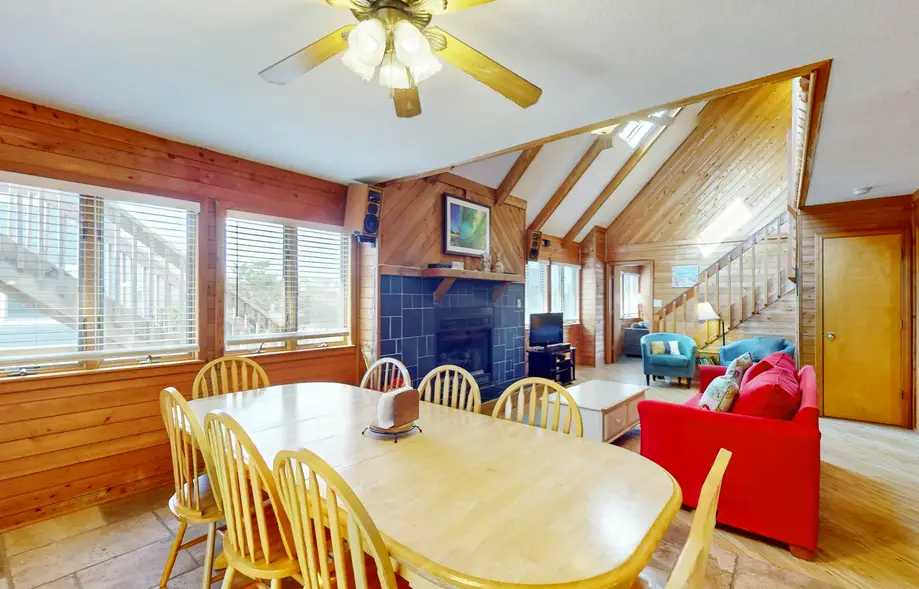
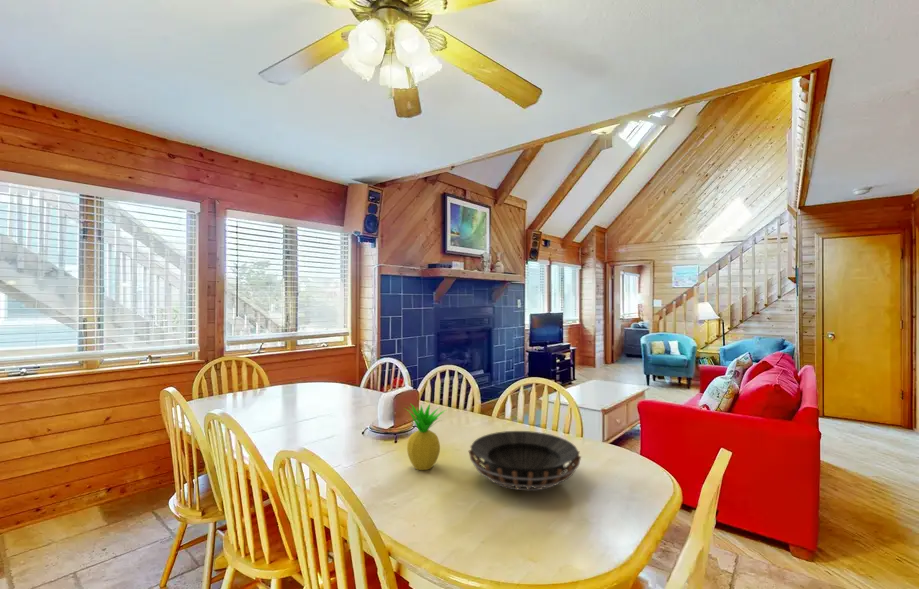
+ decorative bowl [467,430,582,491]
+ fruit [403,403,447,471]
